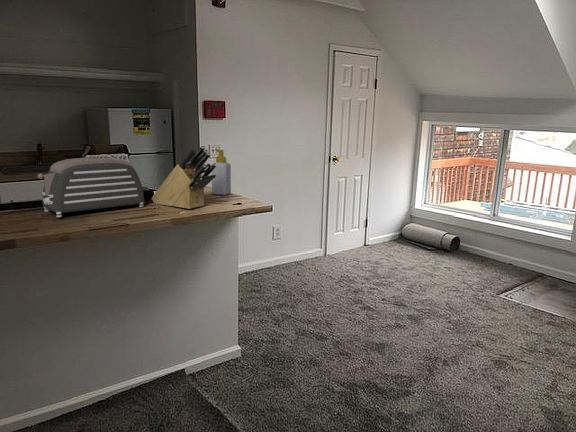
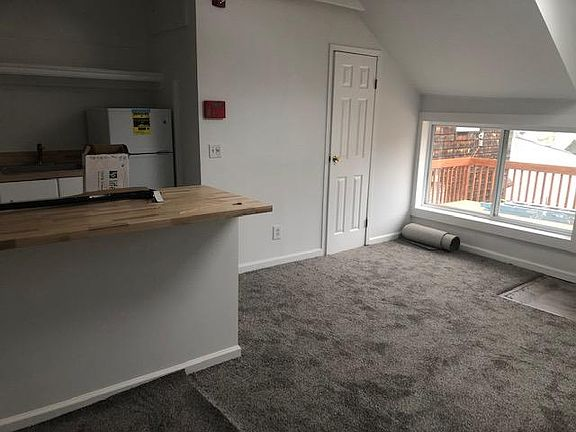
- toaster [37,157,145,218]
- knife block [151,144,216,210]
- soap bottle [211,149,232,196]
